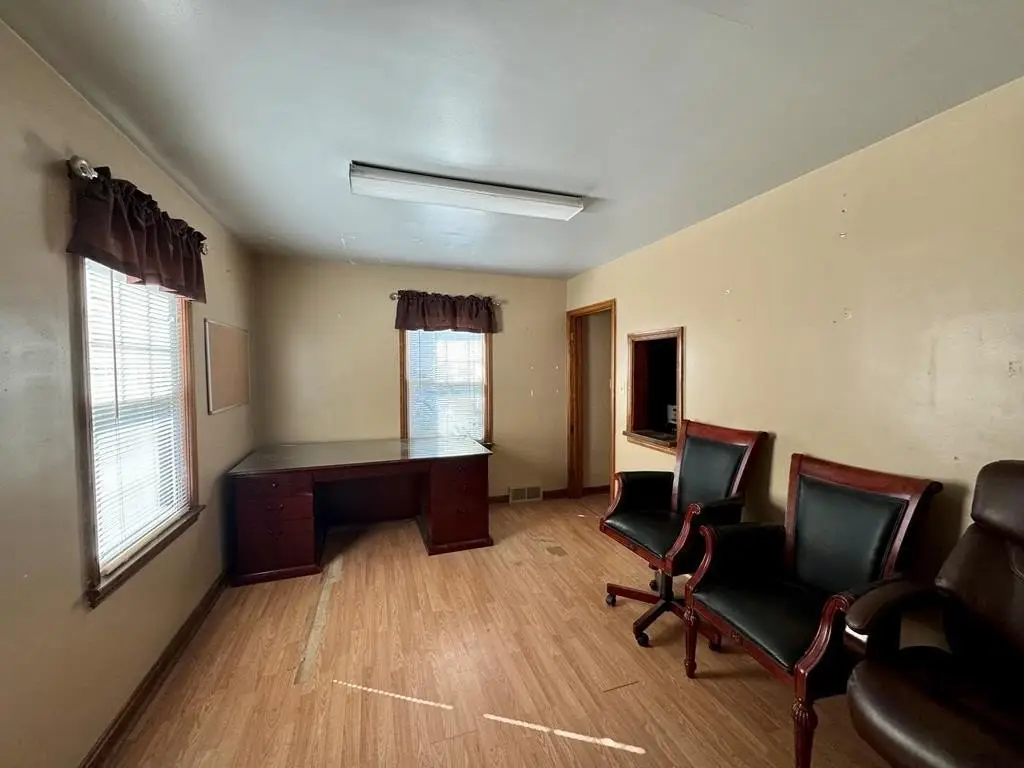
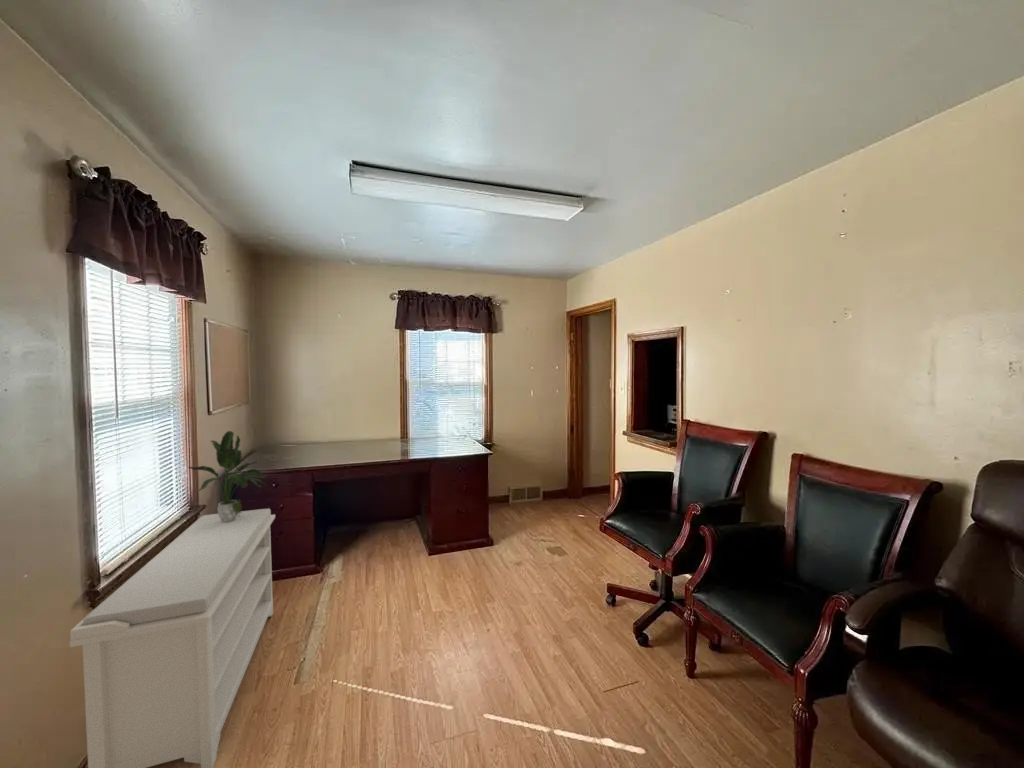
+ potted plant [187,430,268,522]
+ bench [69,508,276,768]
